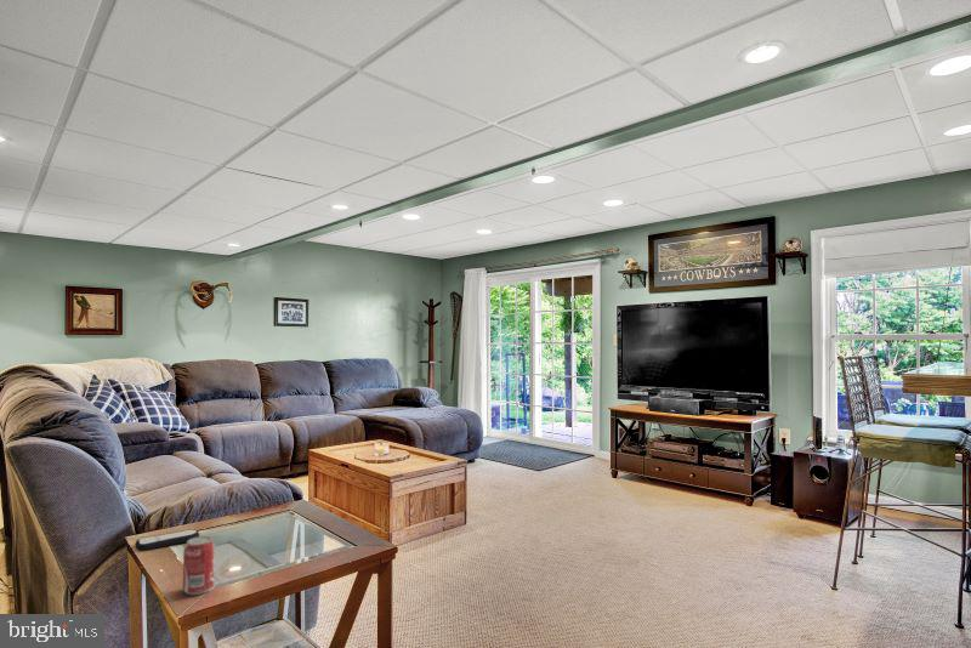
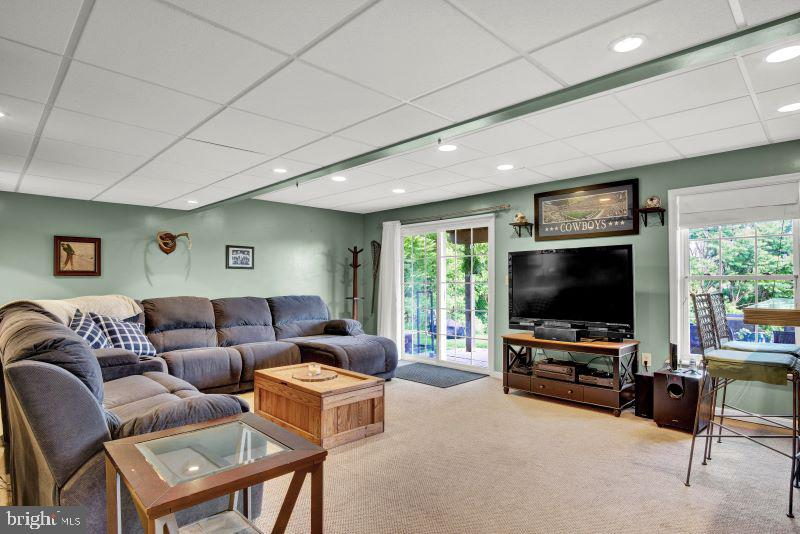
- beverage can [182,535,216,596]
- remote control [134,528,200,552]
